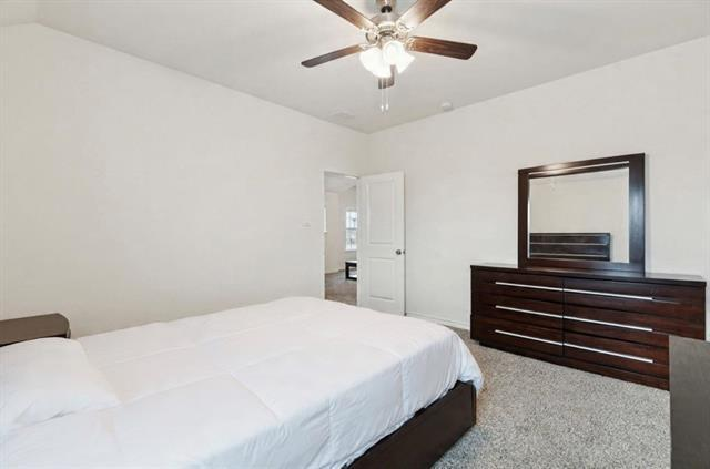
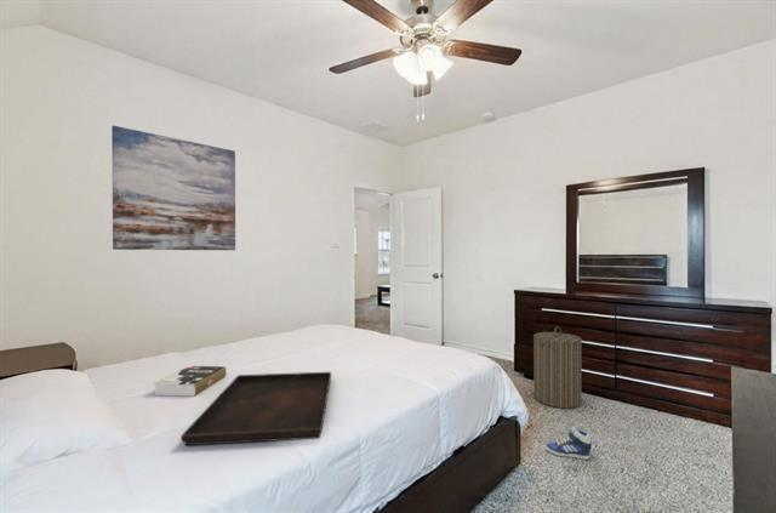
+ sneaker [544,424,593,461]
+ book [153,365,227,398]
+ wall art [110,125,236,251]
+ laundry hamper [532,325,583,410]
+ serving tray [179,371,332,446]
